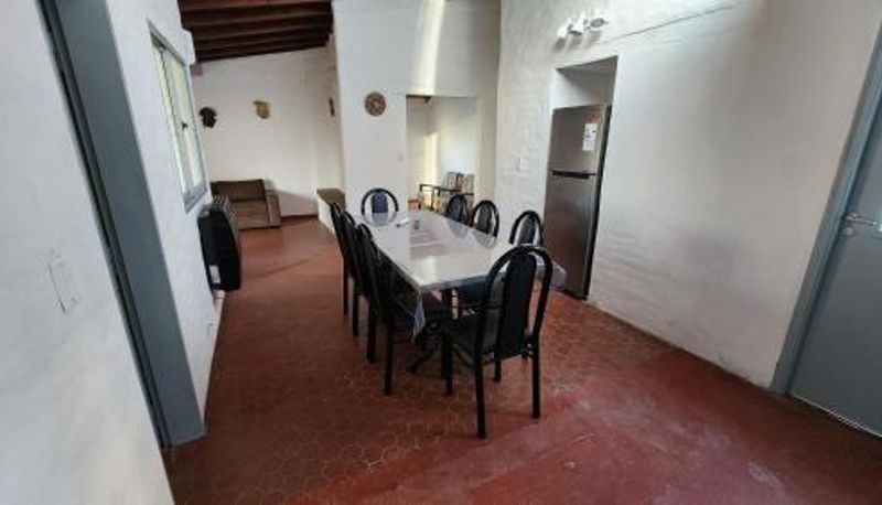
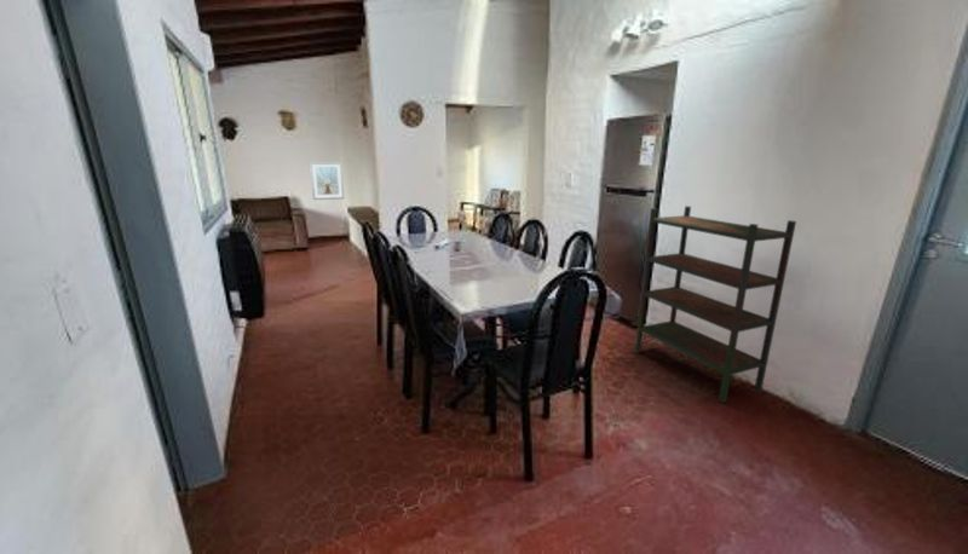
+ picture frame [309,161,345,201]
+ bookshelf [634,204,797,404]
